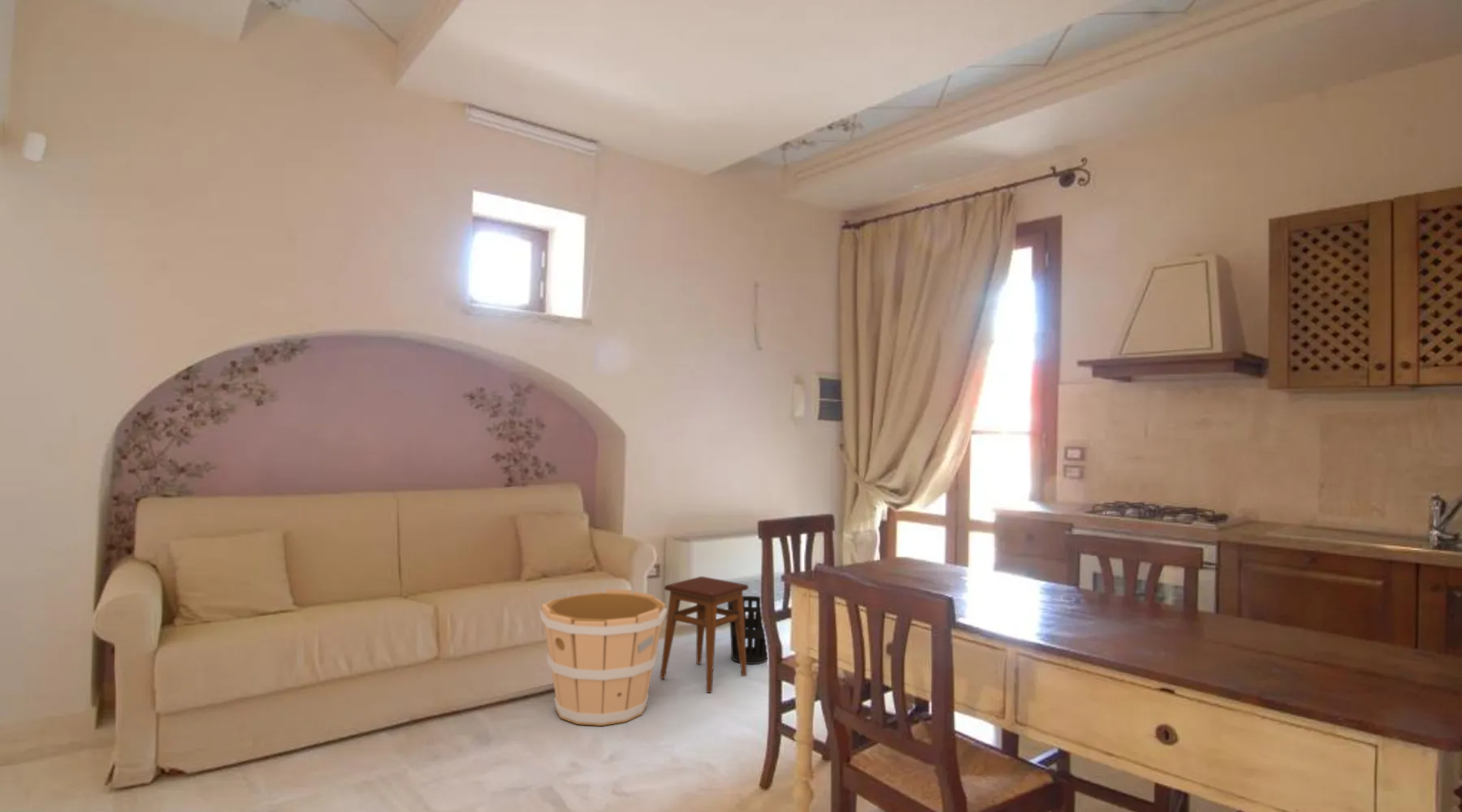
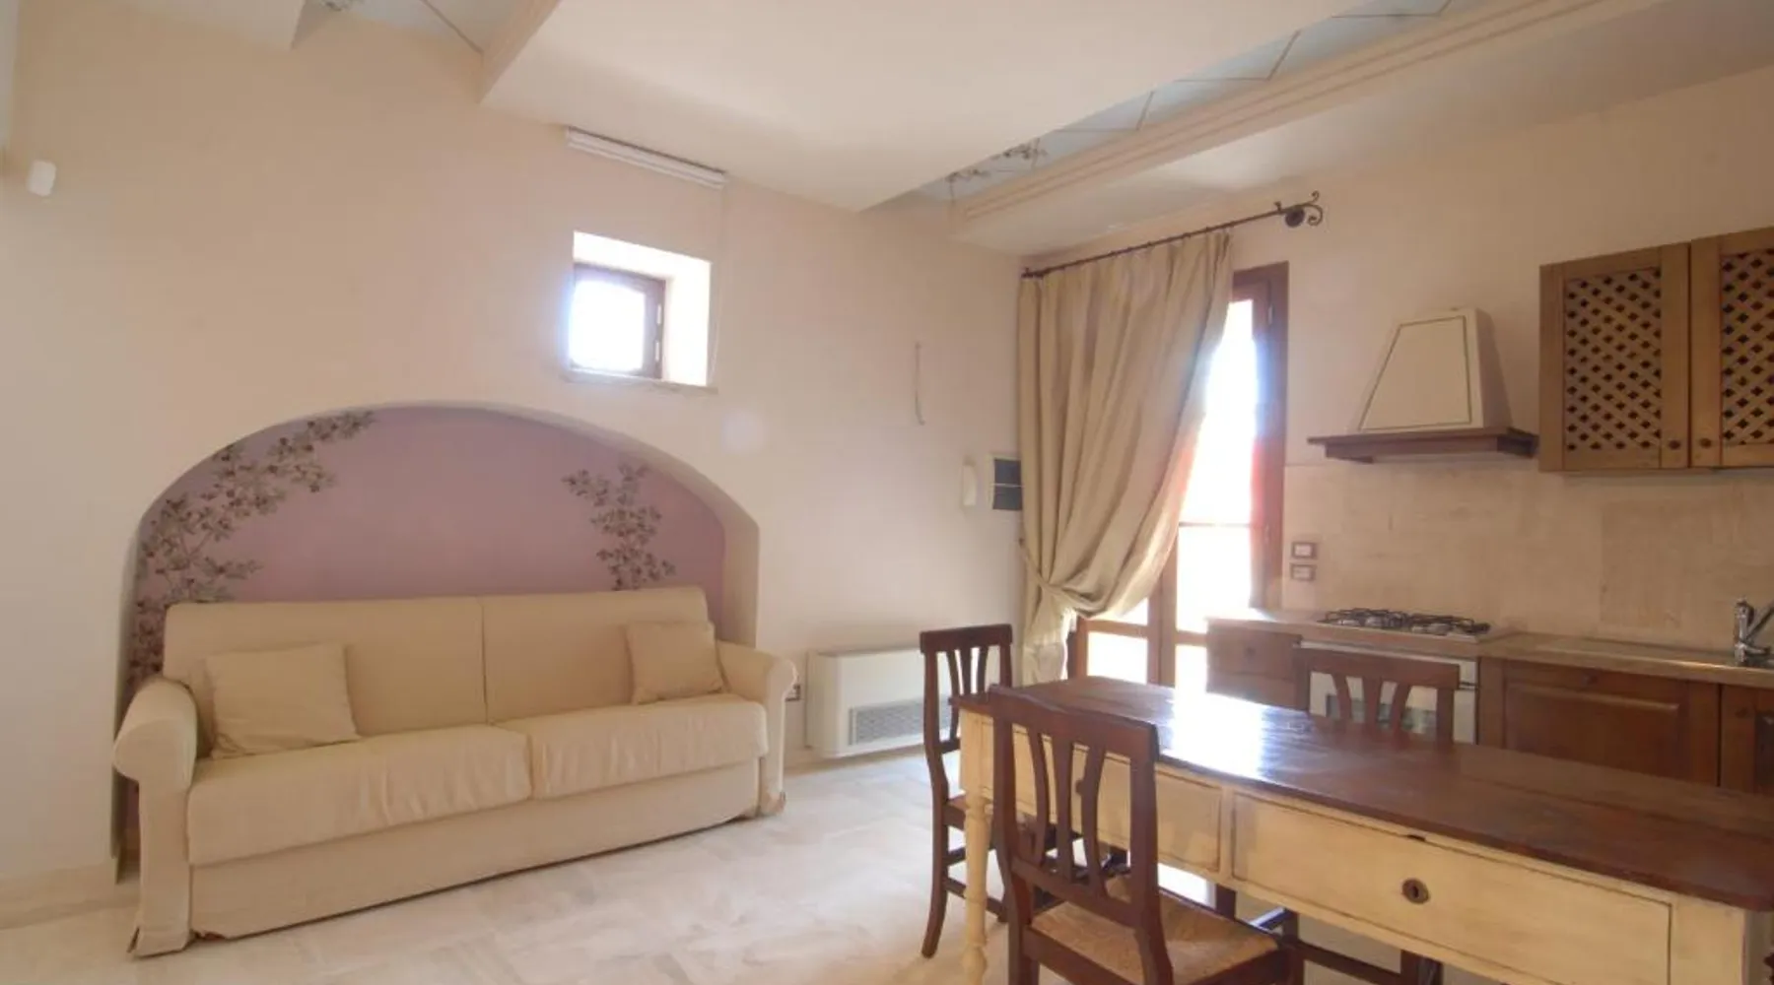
- stool [660,576,749,693]
- wastebasket [727,595,768,665]
- wooden bucket [539,588,668,727]
